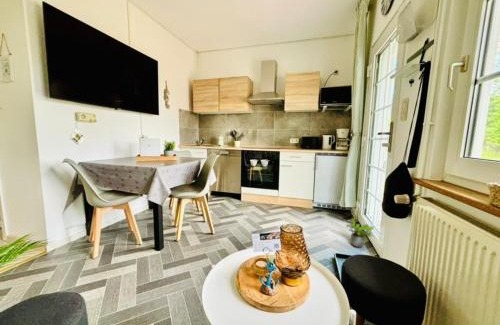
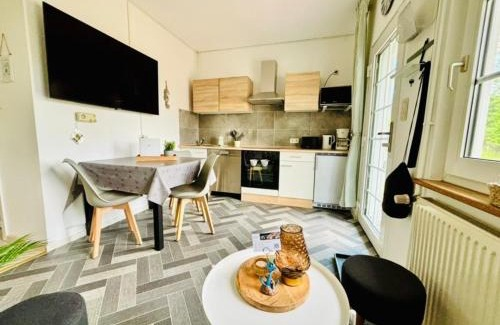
- potted plant [345,217,375,248]
